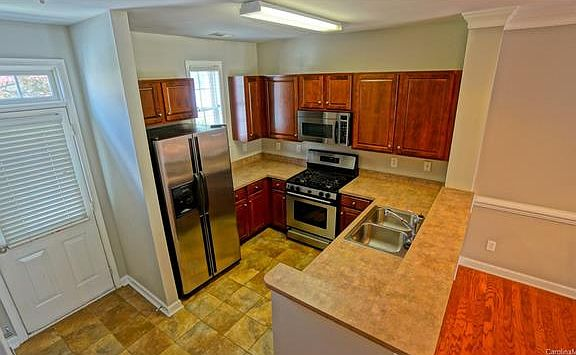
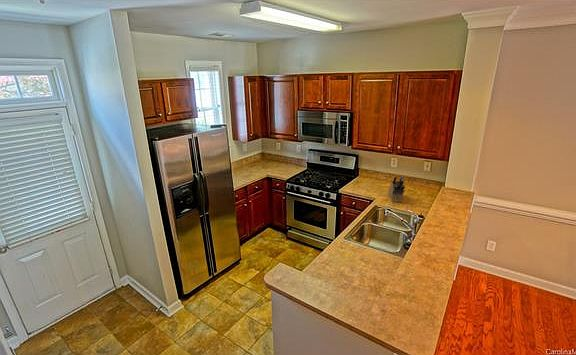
+ knife block [387,175,406,203]
